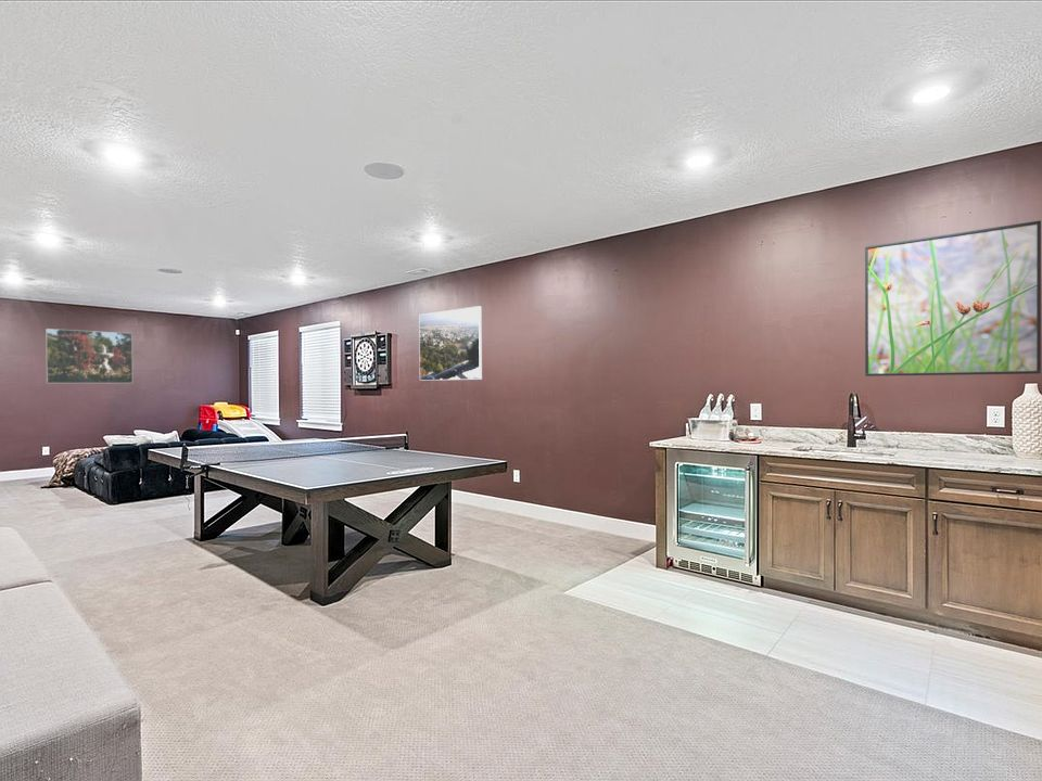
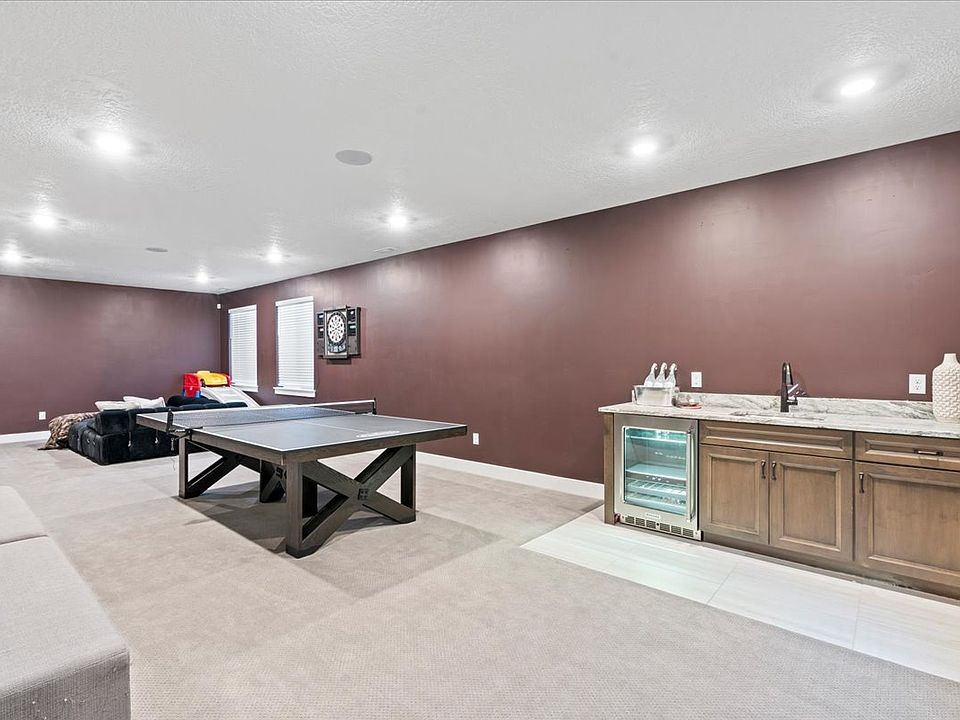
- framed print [864,219,1042,377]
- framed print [418,305,483,382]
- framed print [45,328,134,384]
